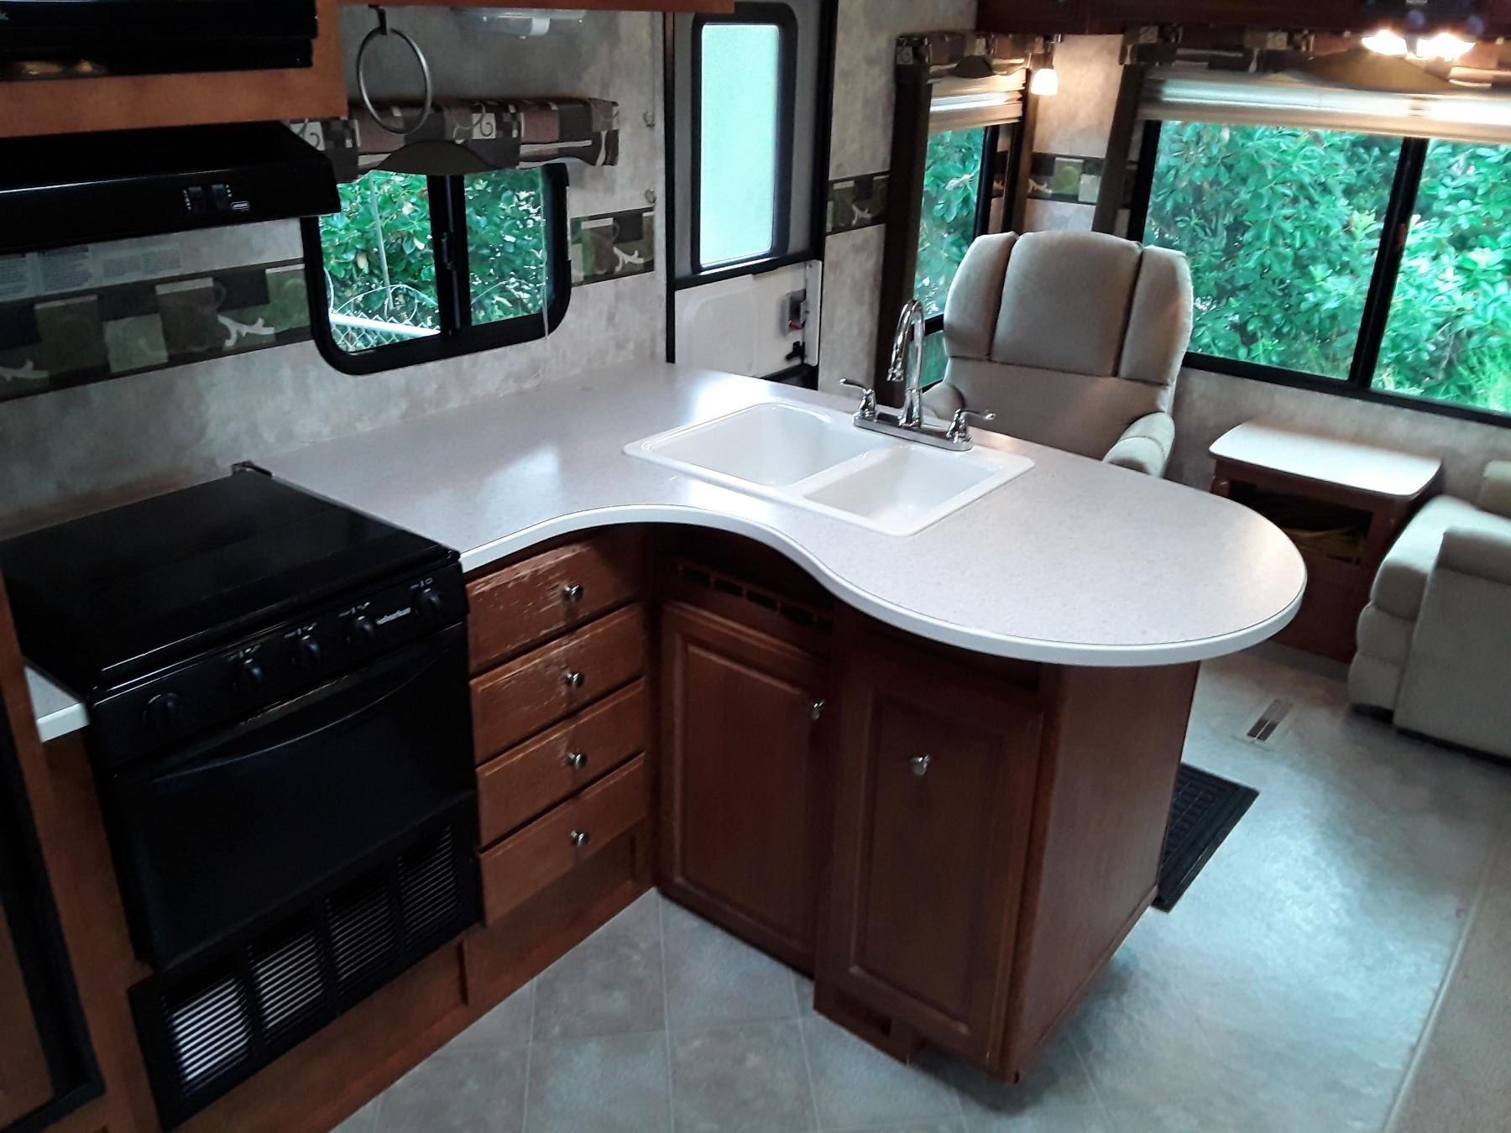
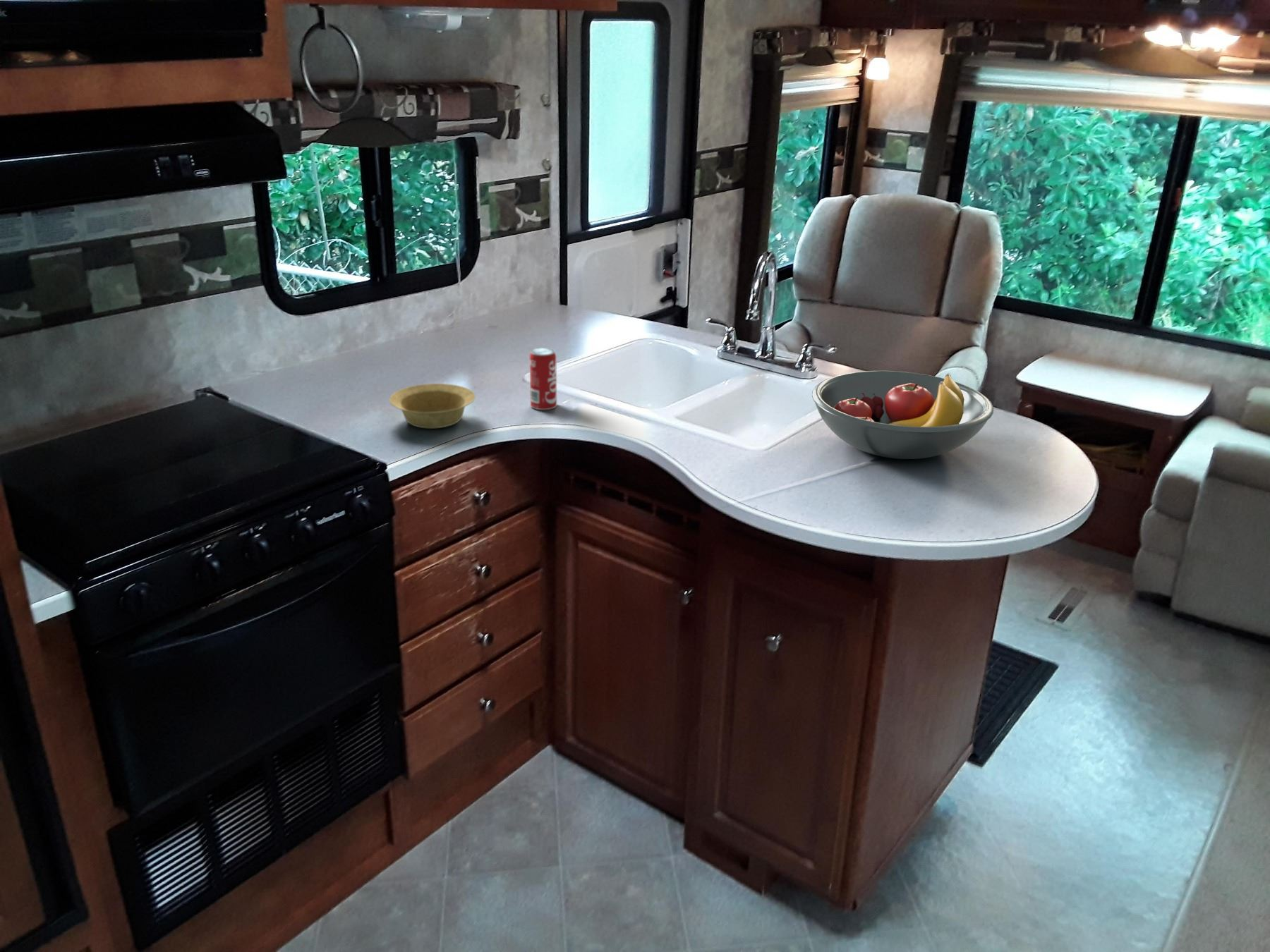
+ fruit bowl [811,370,994,460]
+ bowl [389,383,476,429]
+ beverage can [529,347,557,410]
